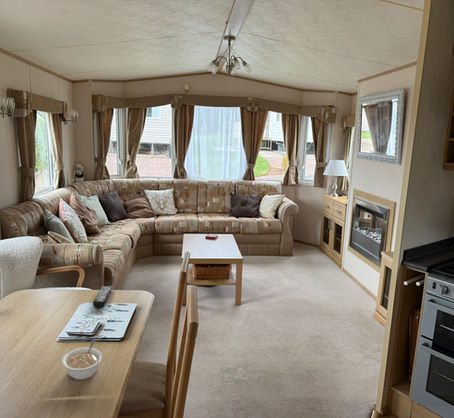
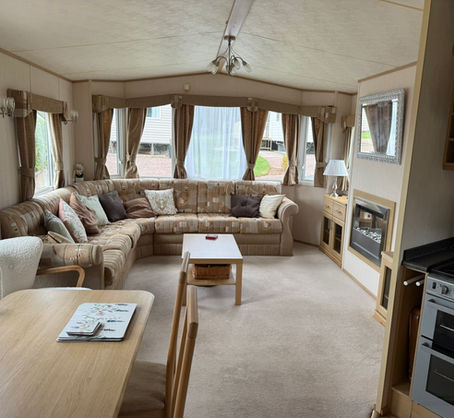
- remote control [92,286,114,308]
- legume [61,340,103,381]
